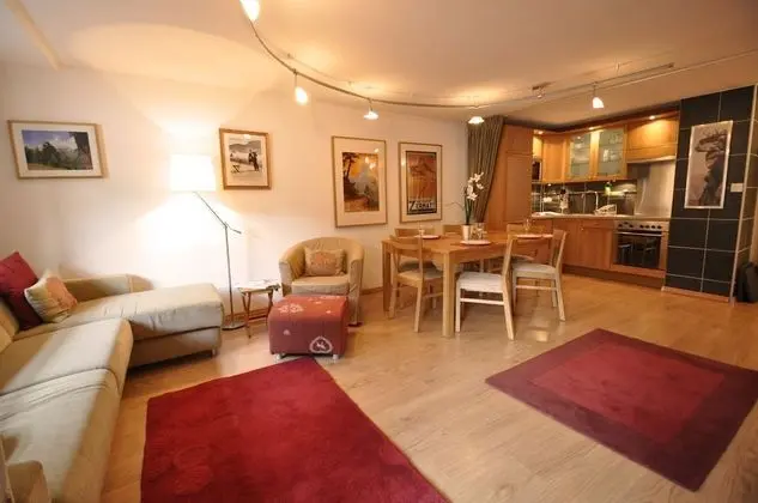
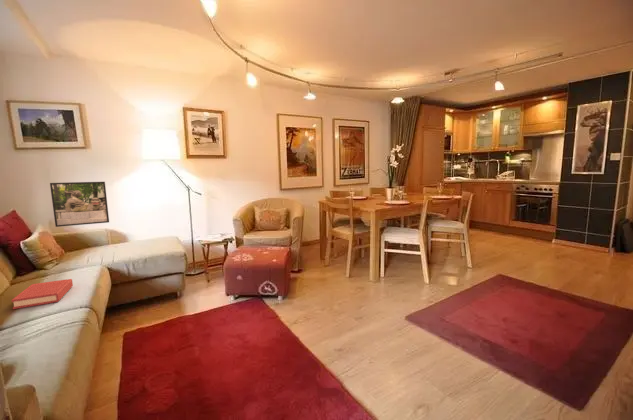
+ hardback book [11,278,74,310]
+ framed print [49,181,110,228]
